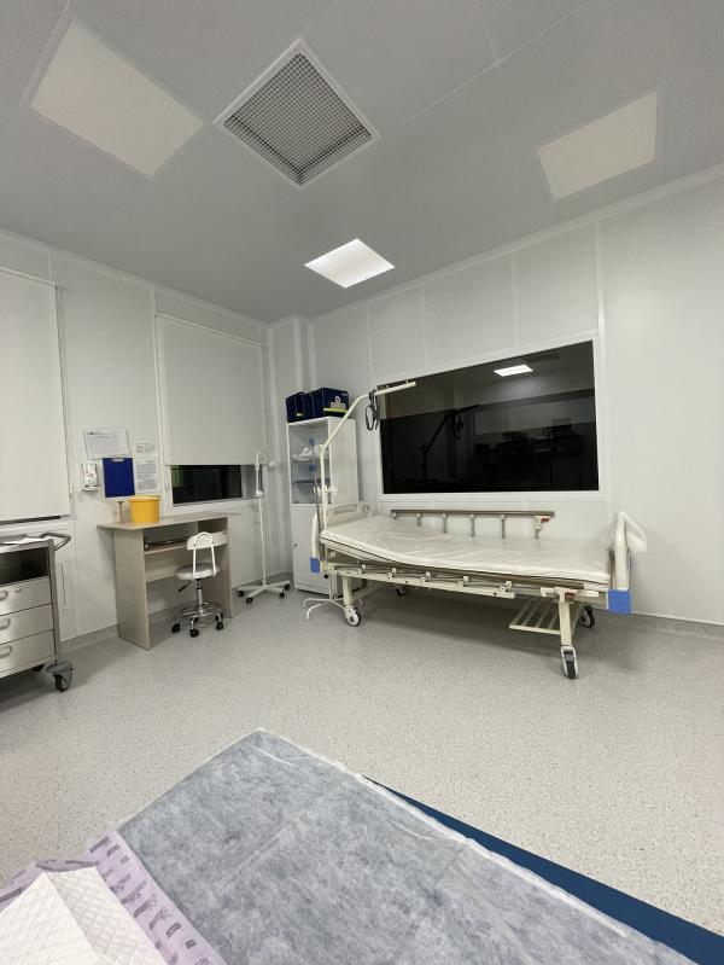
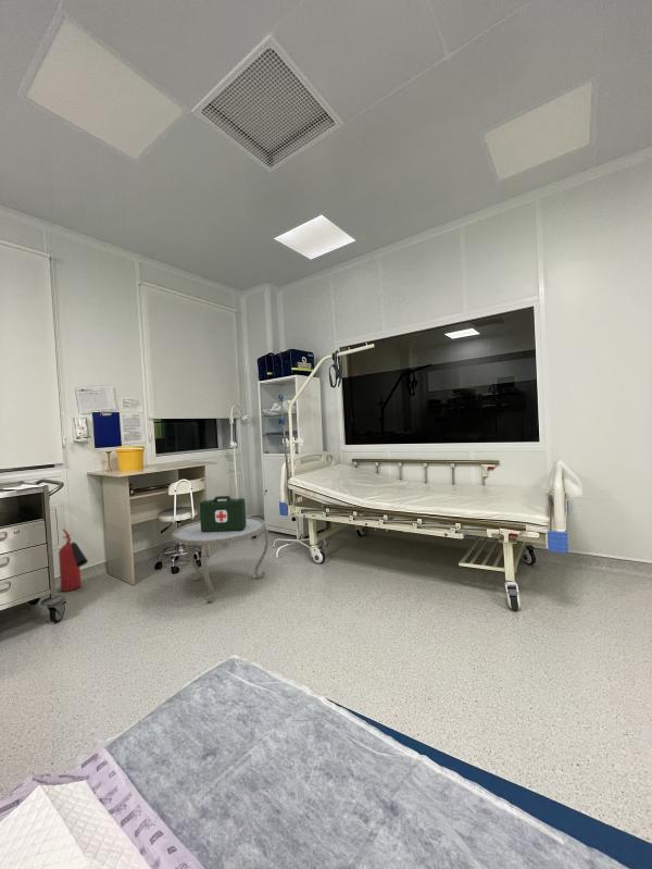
+ first-aid kit [199,495,247,532]
+ fire extinguisher [58,529,89,593]
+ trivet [171,516,269,604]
